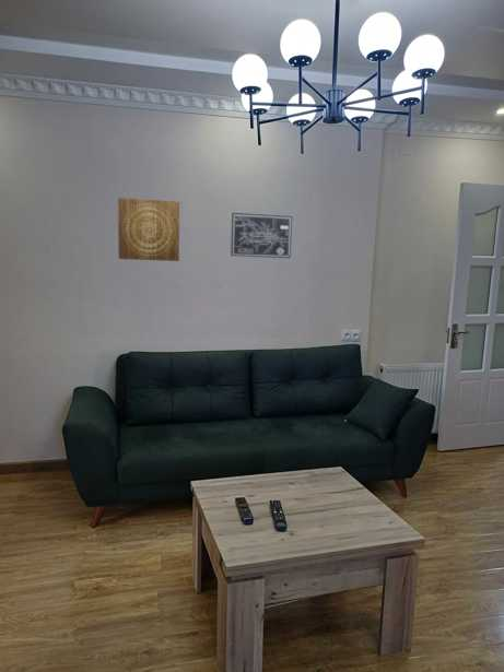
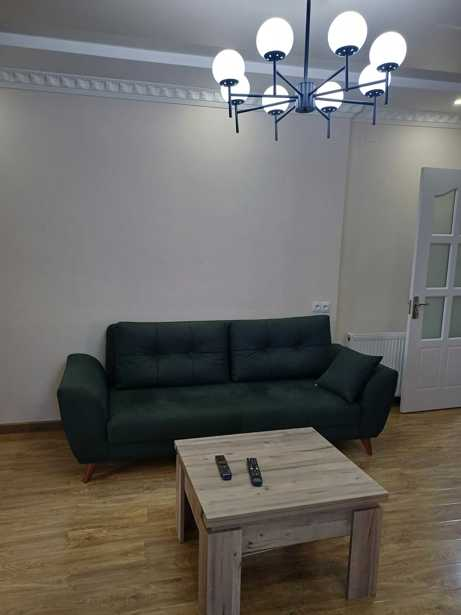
- wall art [230,212,293,259]
- wall art [117,197,180,262]
